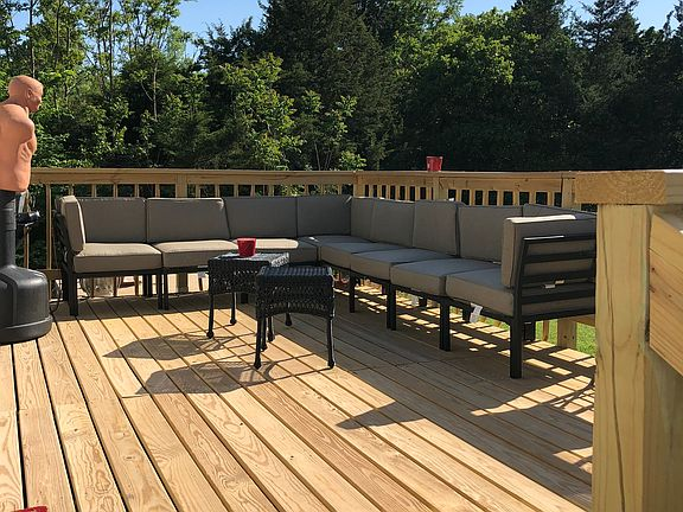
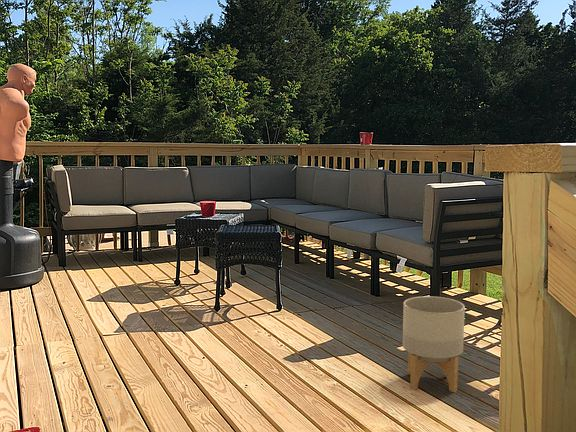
+ planter [402,295,466,393]
